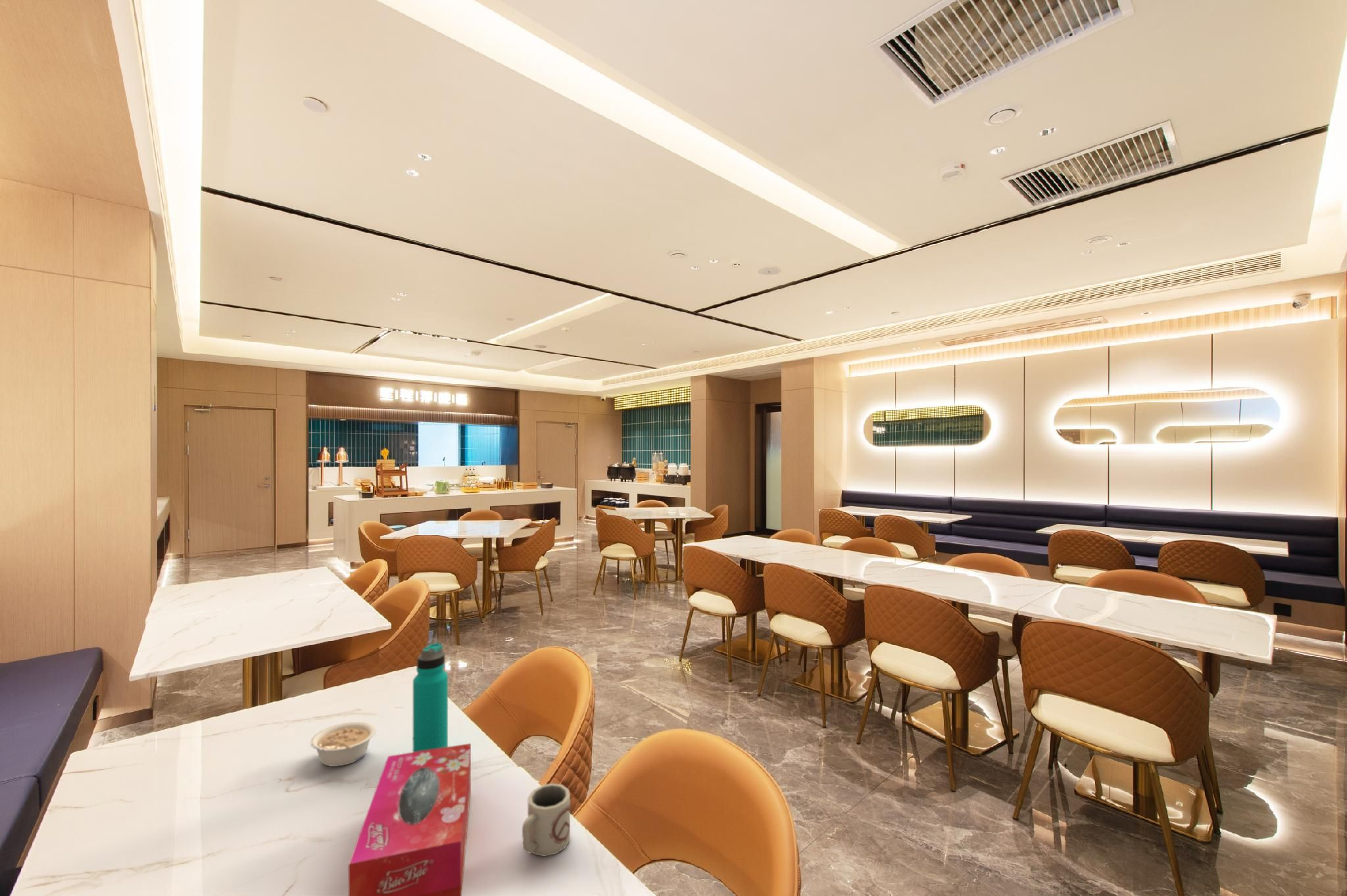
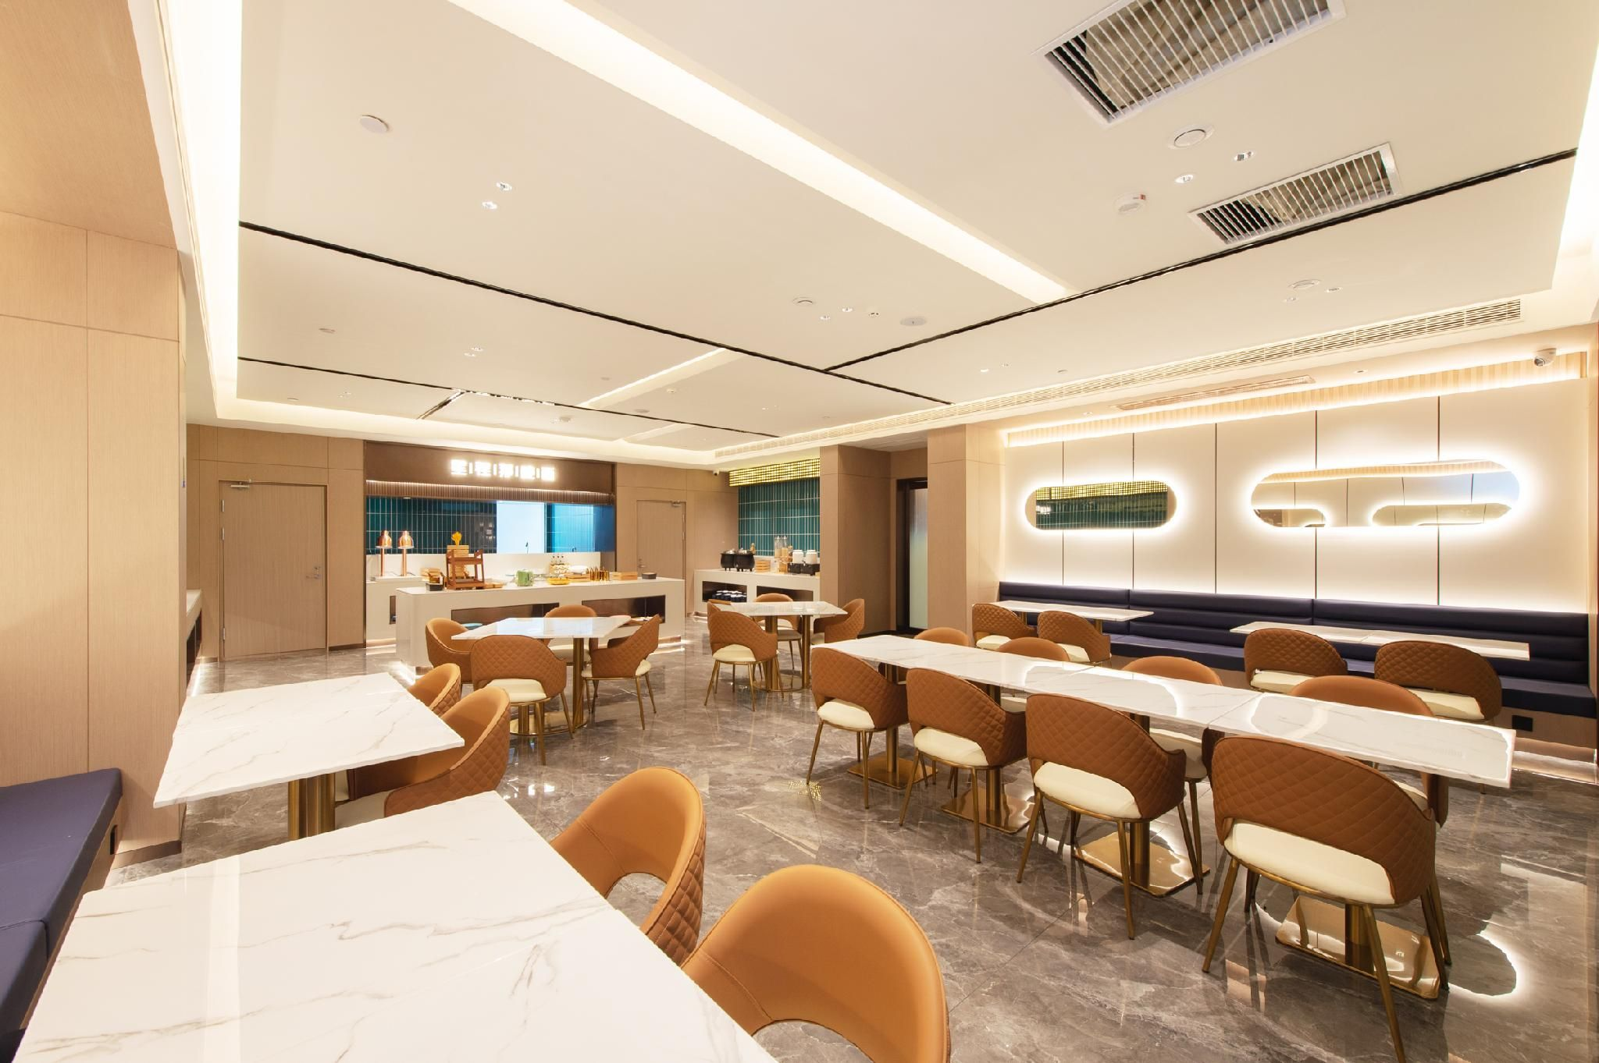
- legume [309,721,377,767]
- tissue box [348,743,472,896]
- cup [522,783,571,857]
- water bottle [412,642,449,752]
